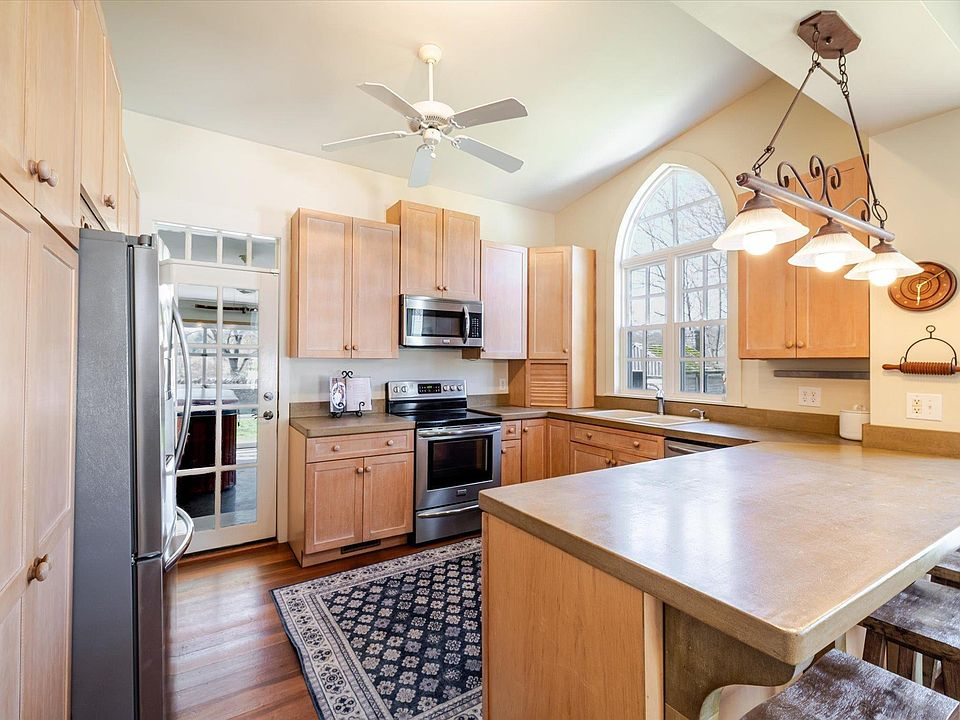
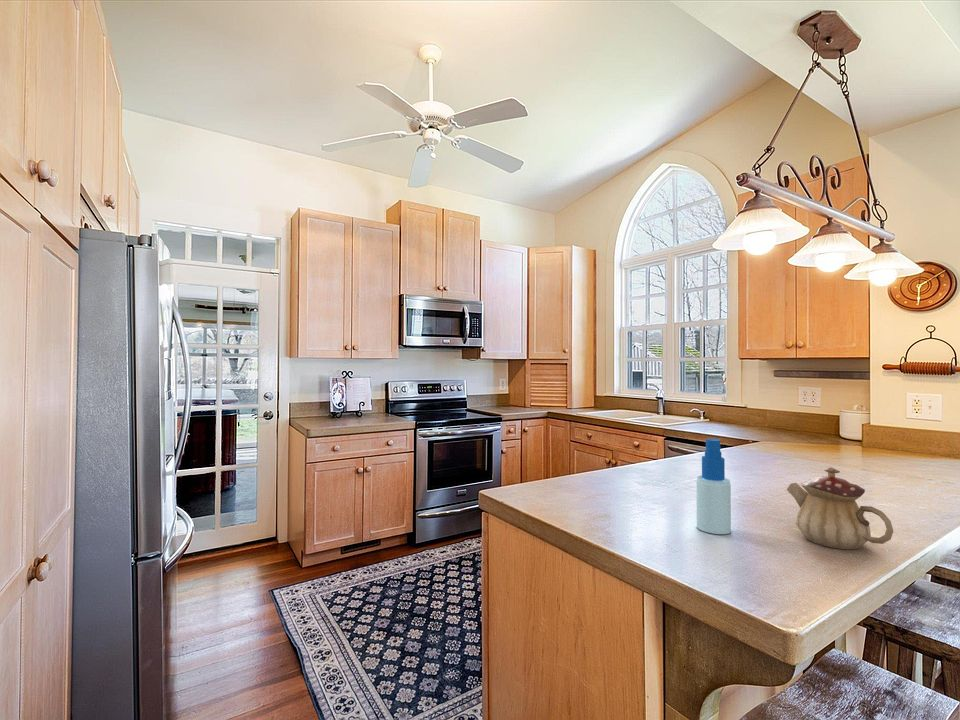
+ spray bottle [696,438,732,535]
+ teapot [786,466,894,550]
